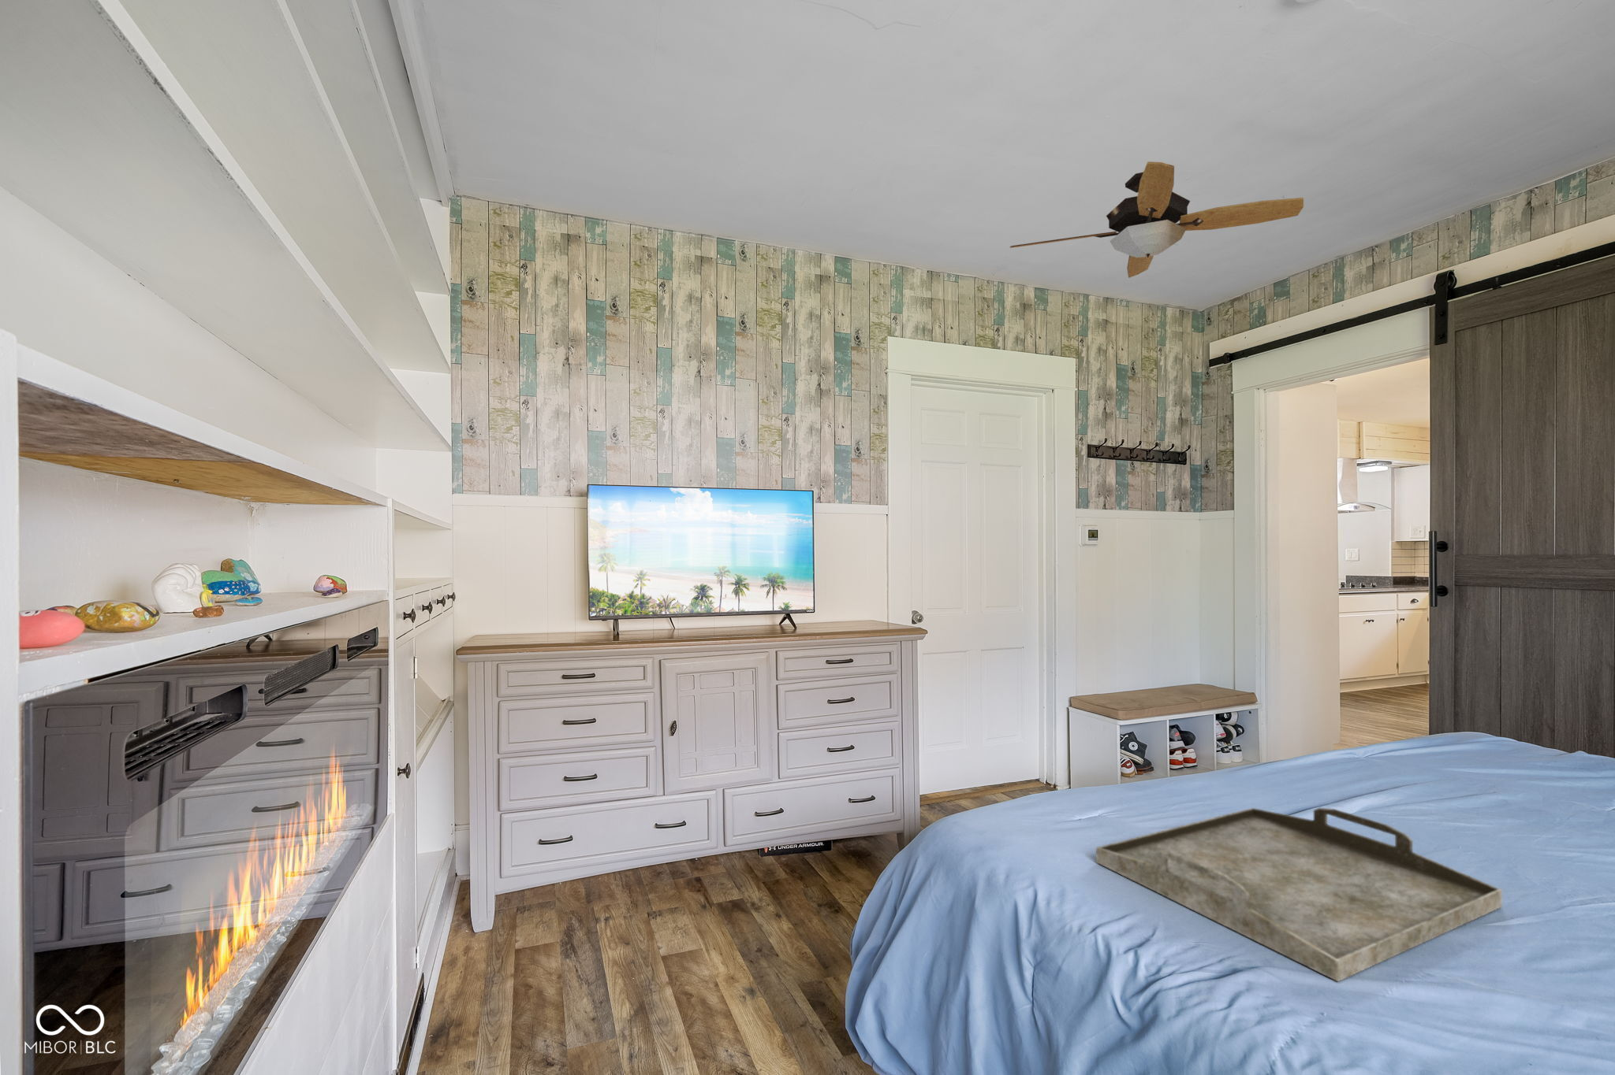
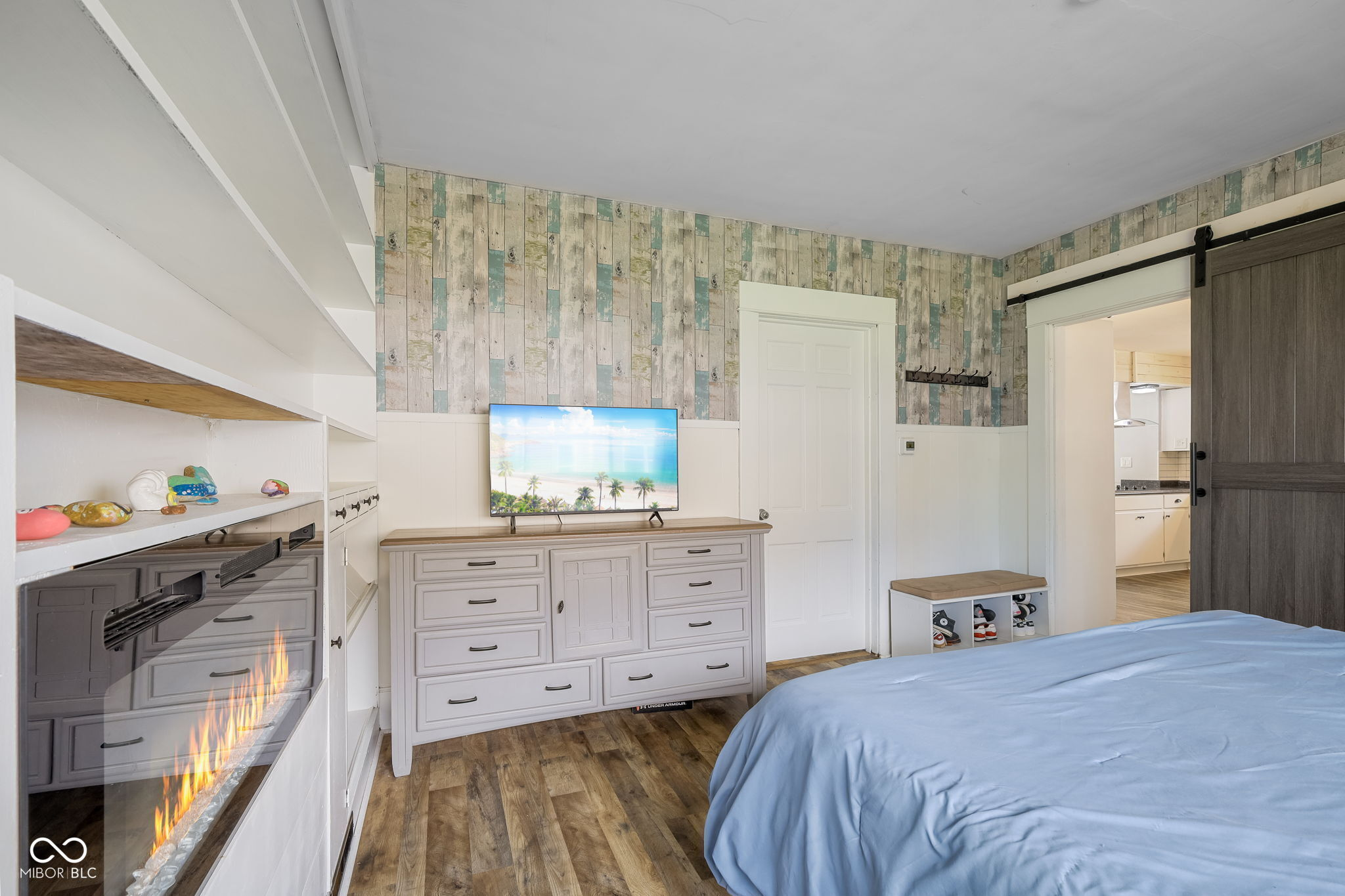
- serving tray [1095,807,1503,983]
- ceiling fan [1010,161,1304,278]
